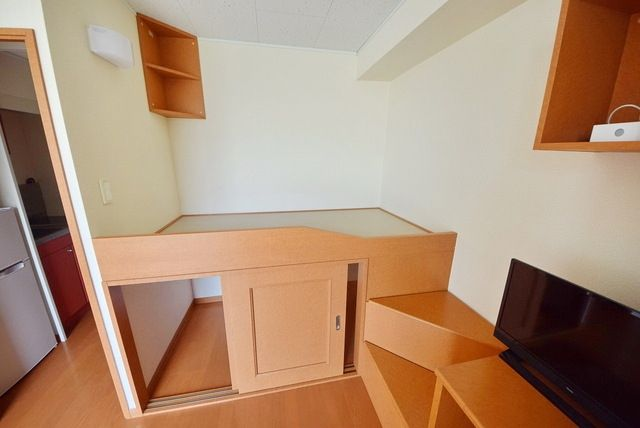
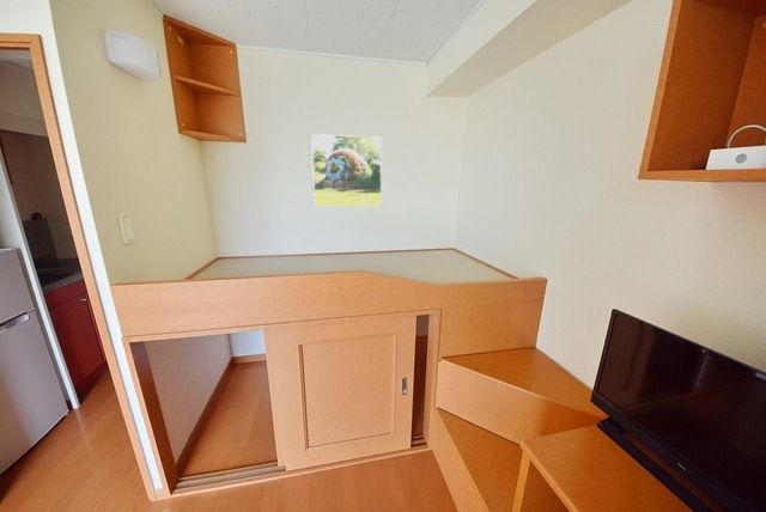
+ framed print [310,133,383,208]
